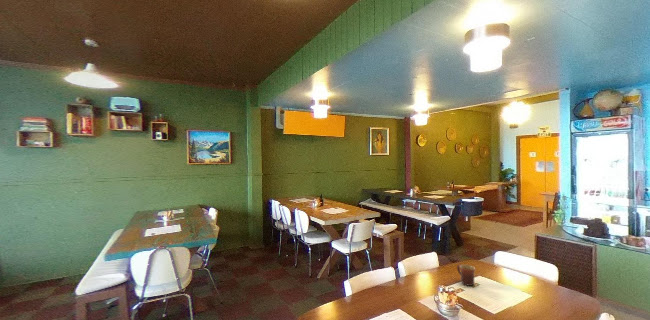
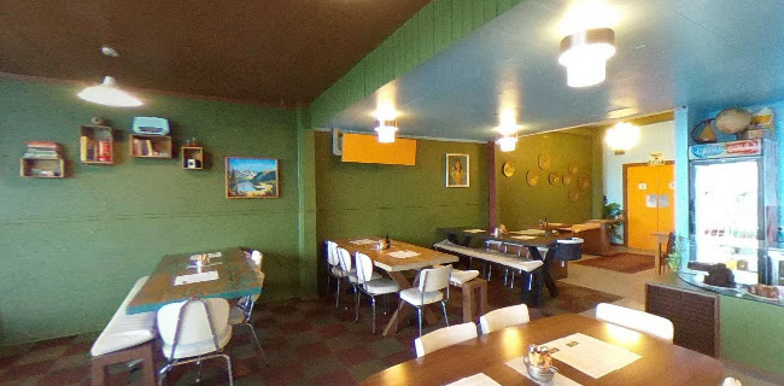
- mug [456,263,476,287]
